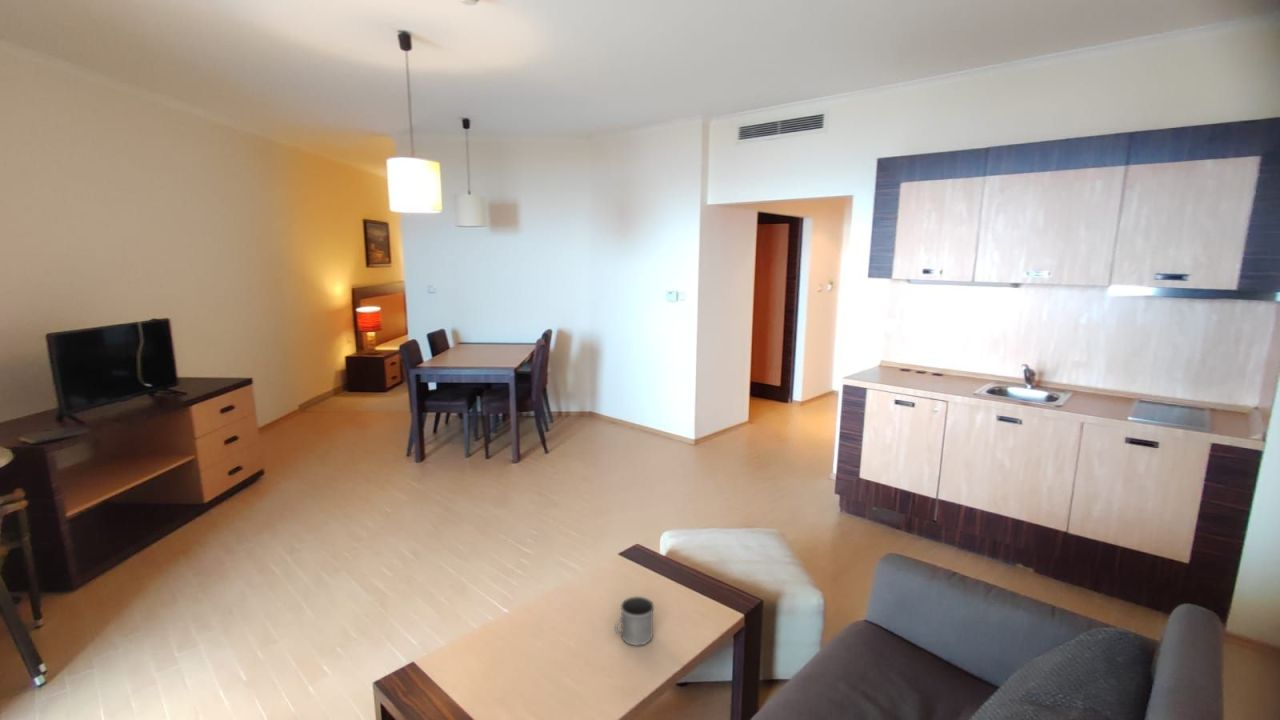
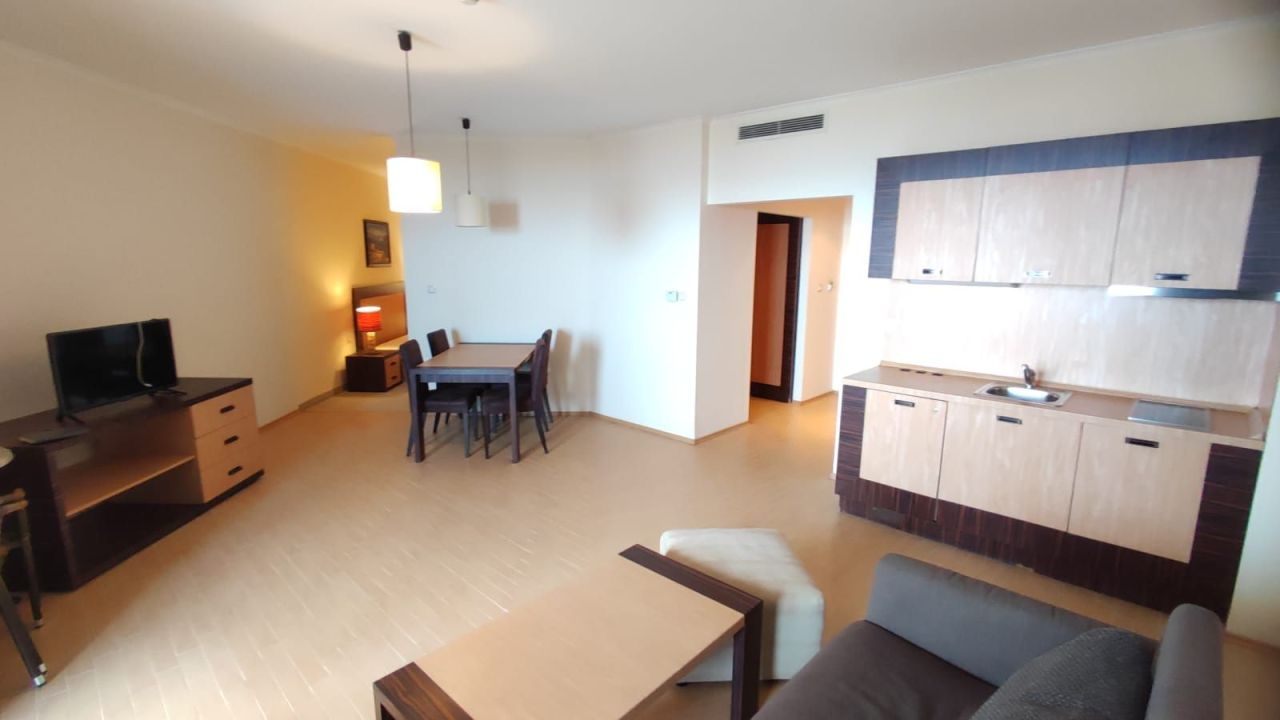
- mug [613,596,655,647]
